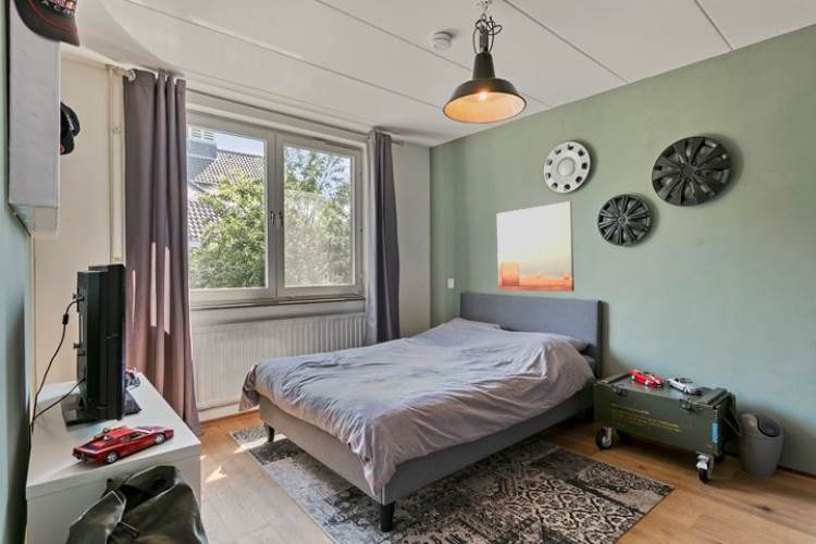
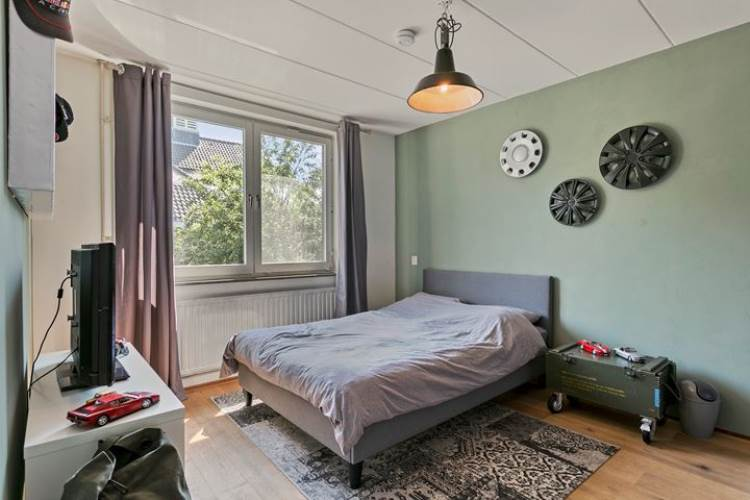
- wall art [496,200,576,293]
